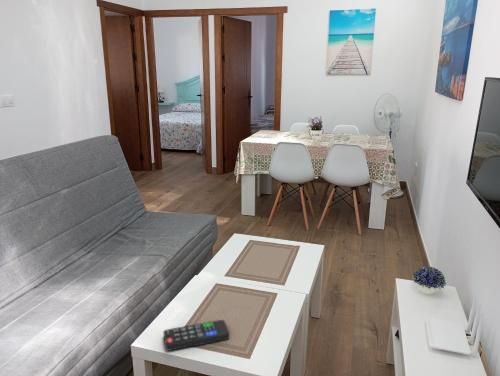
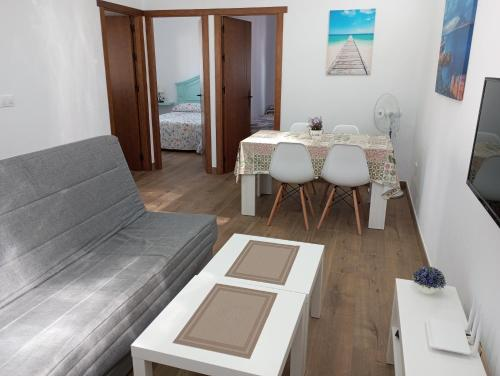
- remote control [163,319,230,352]
